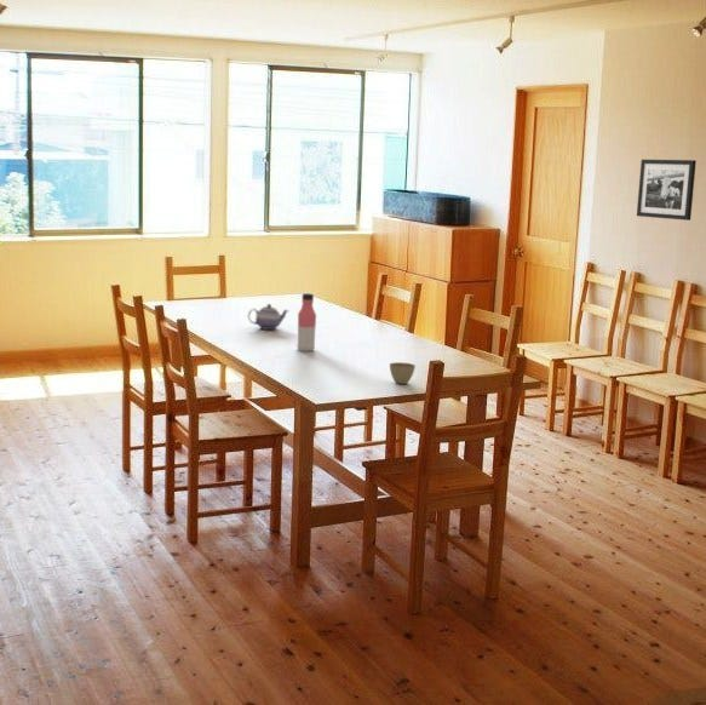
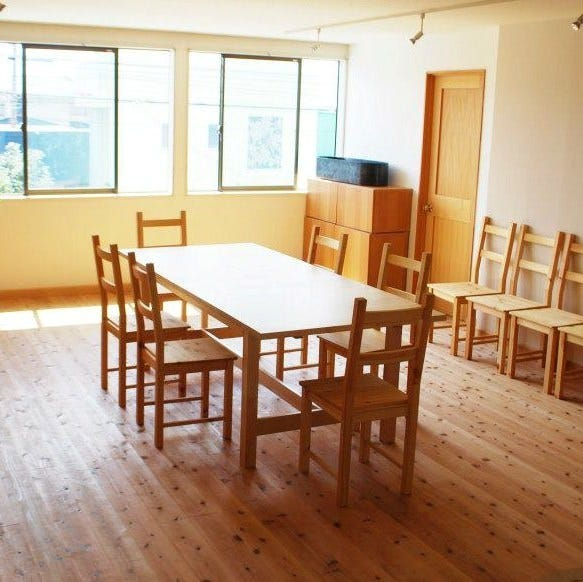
- water bottle [295,292,317,352]
- picture frame [636,159,698,222]
- teapot [247,303,289,331]
- flower pot [389,361,417,385]
